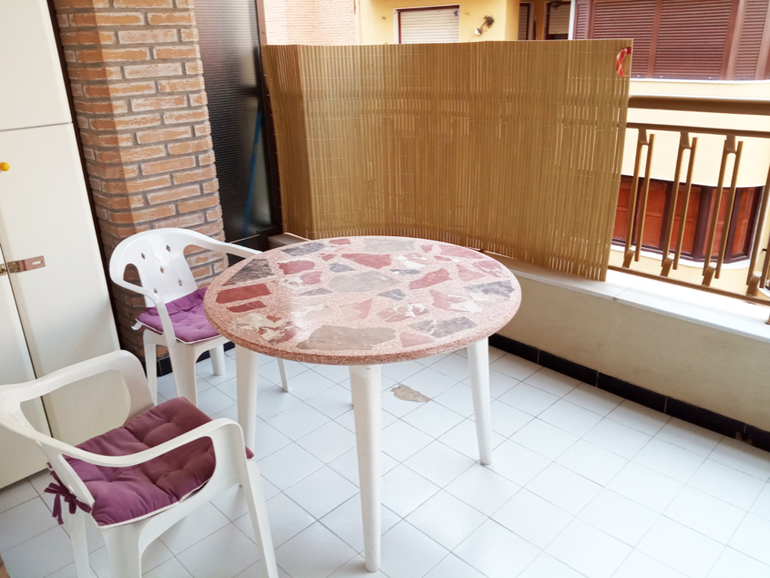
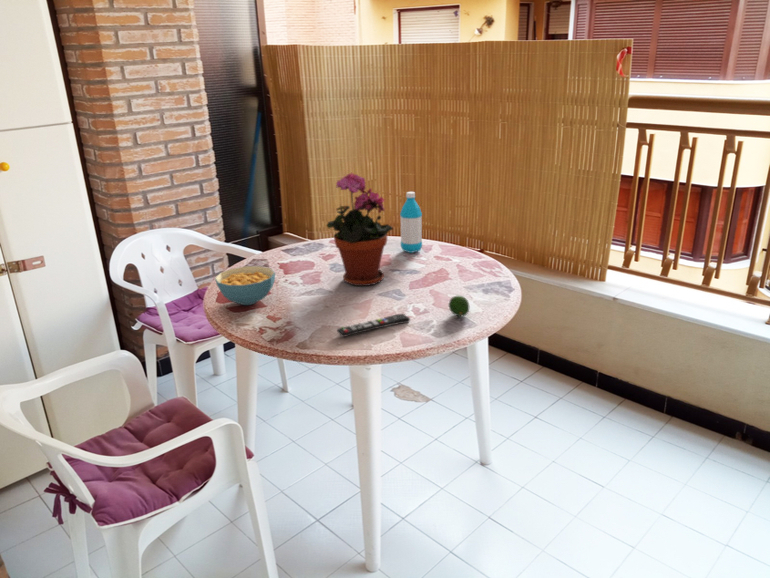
+ remote control [336,312,411,338]
+ water bottle [399,191,423,254]
+ potted plant [326,172,394,287]
+ fruit [448,295,470,317]
+ cereal bowl [214,265,276,306]
